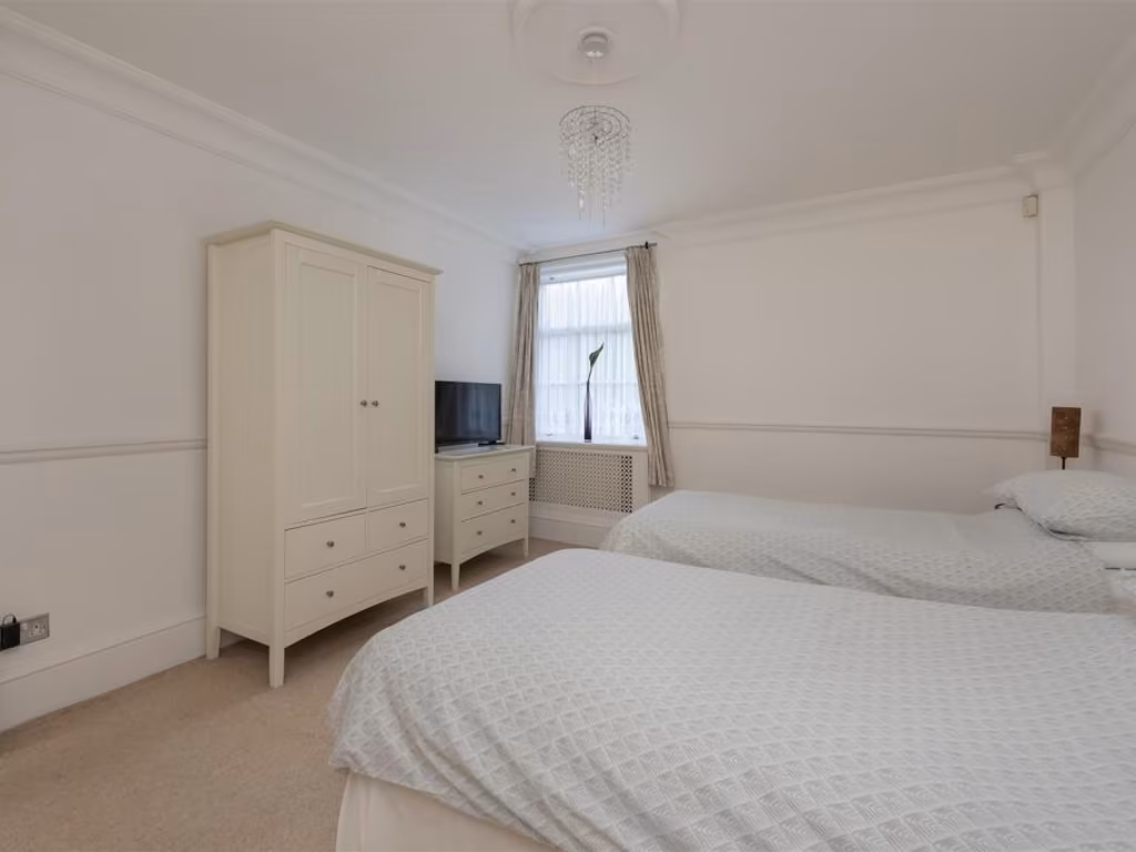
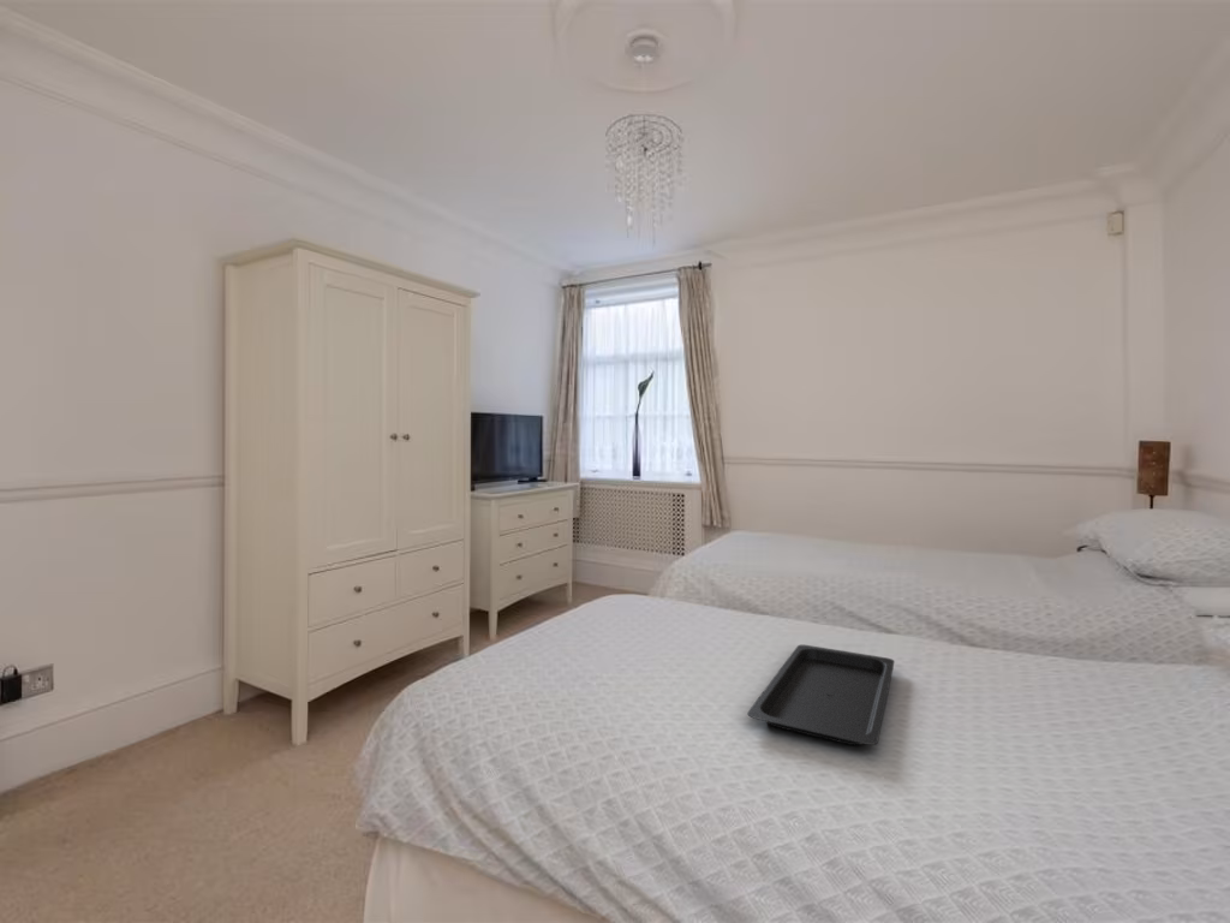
+ serving tray [746,644,896,746]
